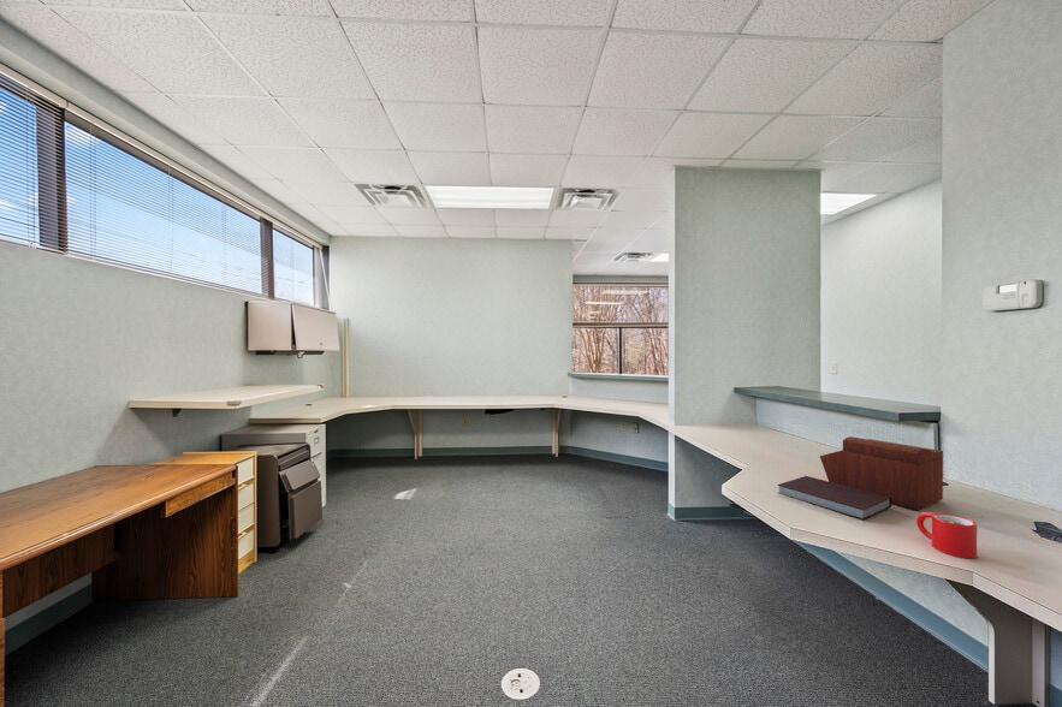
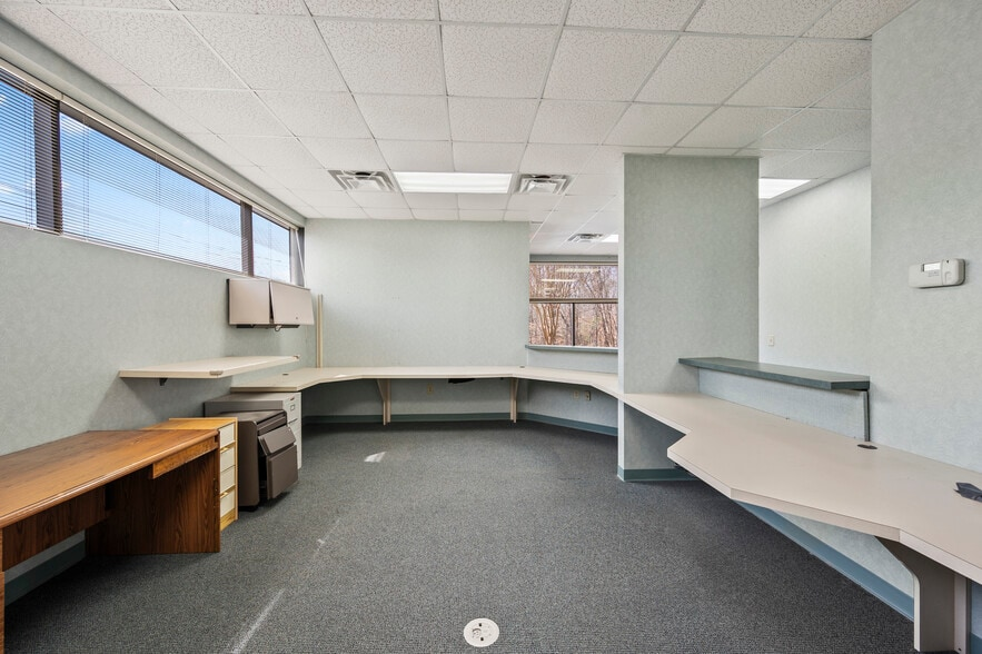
- mug [915,511,978,559]
- notebook [776,475,892,521]
- sewing box [819,435,944,512]
